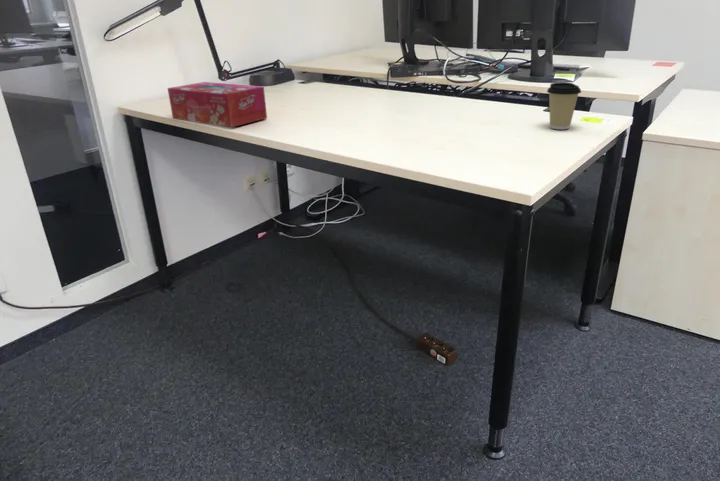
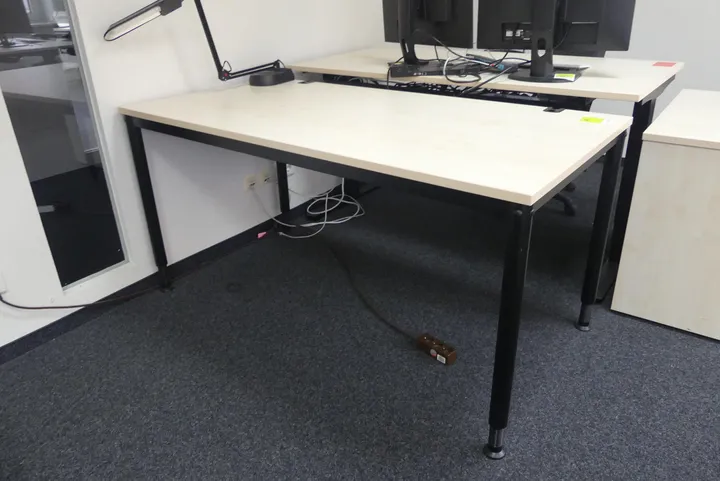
- coffee cup [546,81,582,130]
- tissue box [167,81,268,128]
